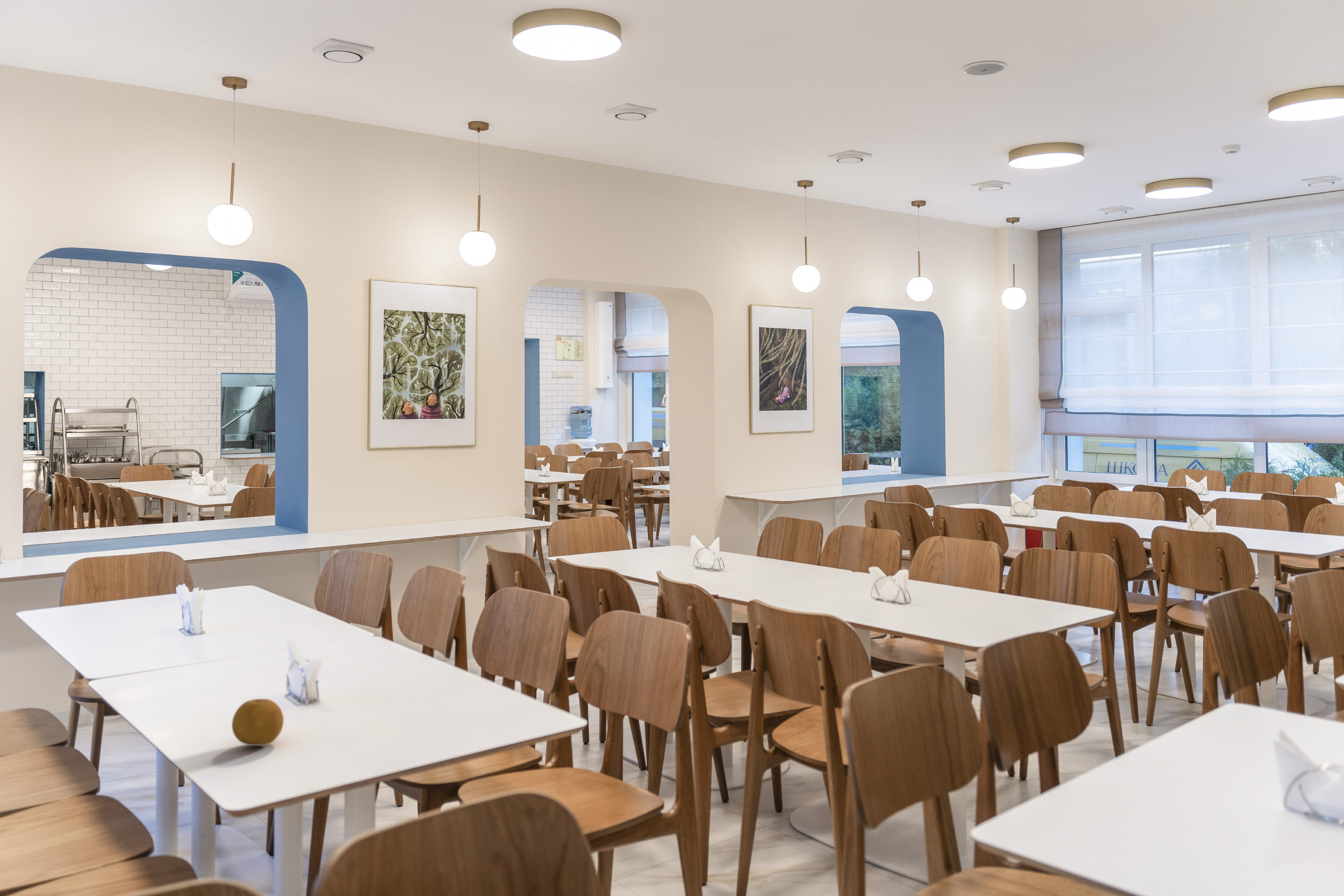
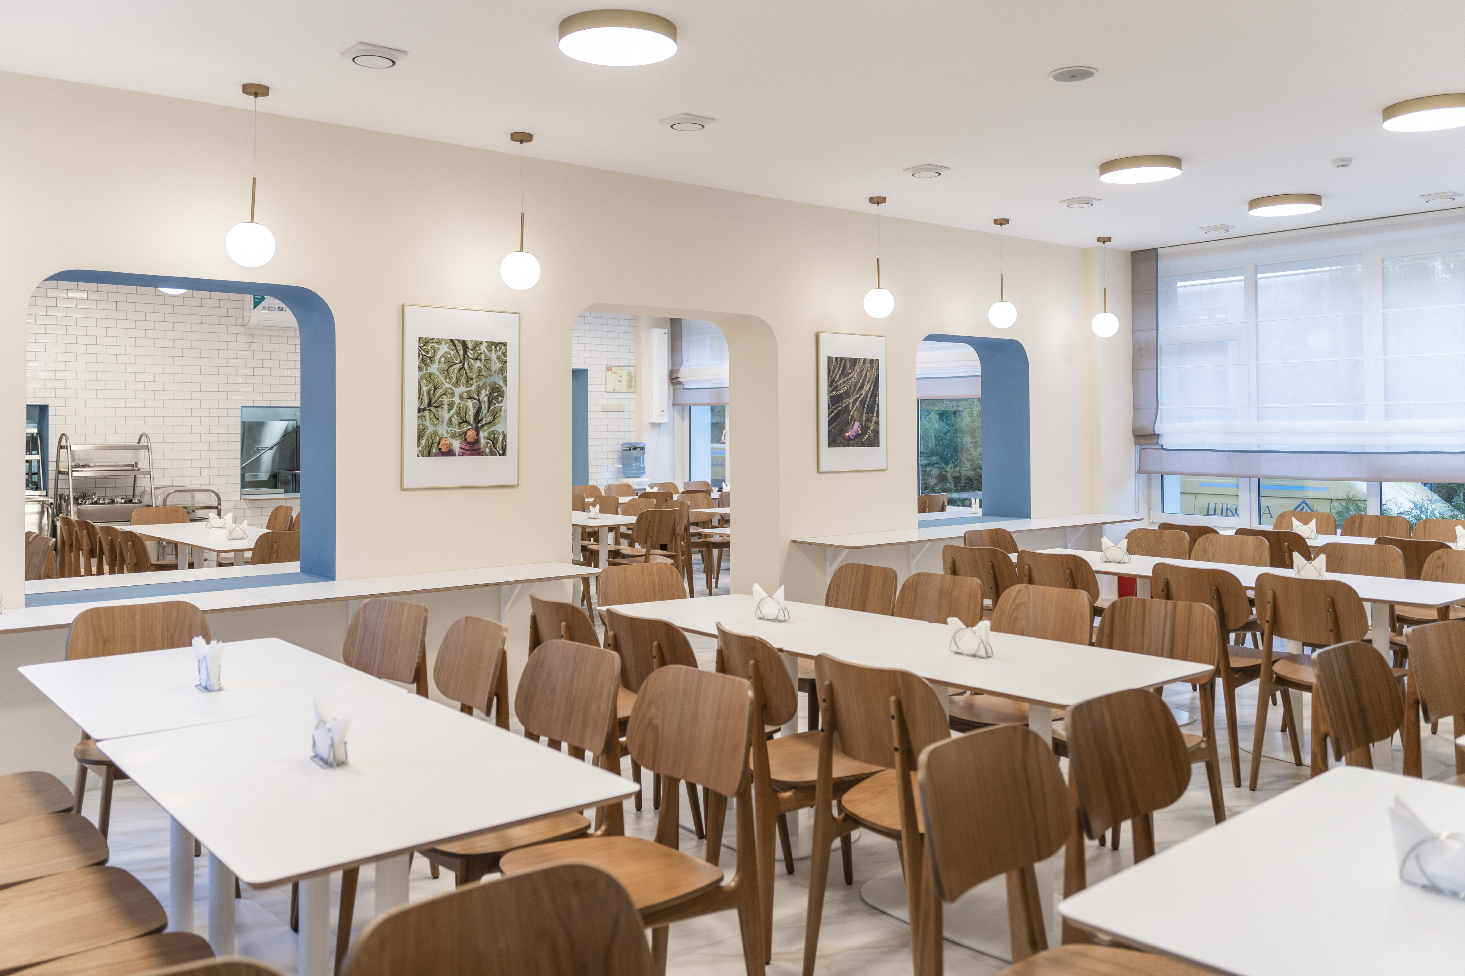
- fruit [232,698,284,746]
